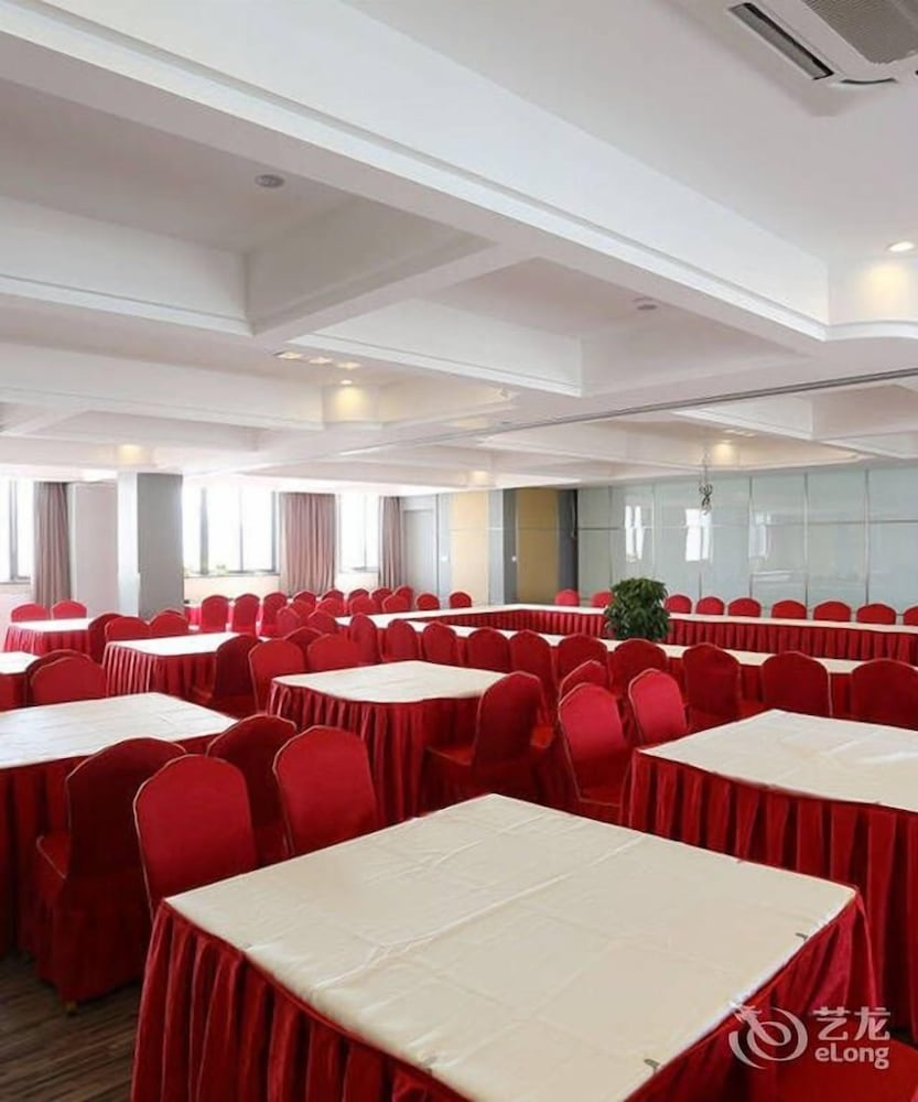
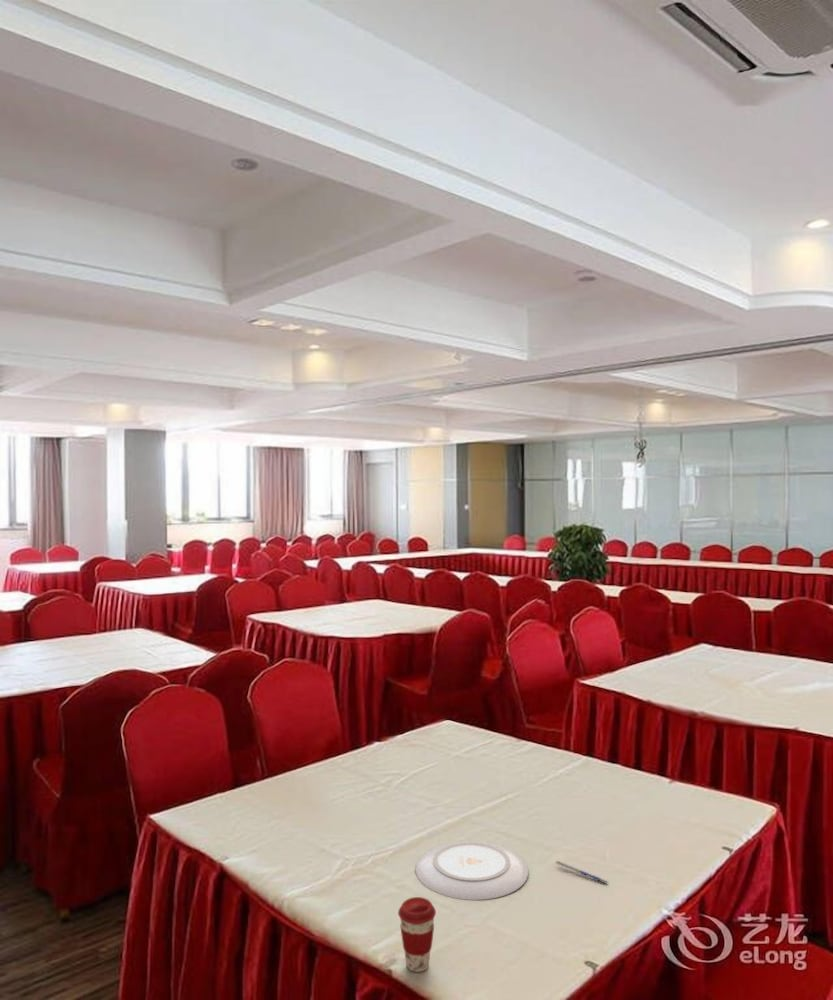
+ plate [415,840,529,901]
+ pen [555,860,609,885]
+ coffee cup [397,896,437,973]
